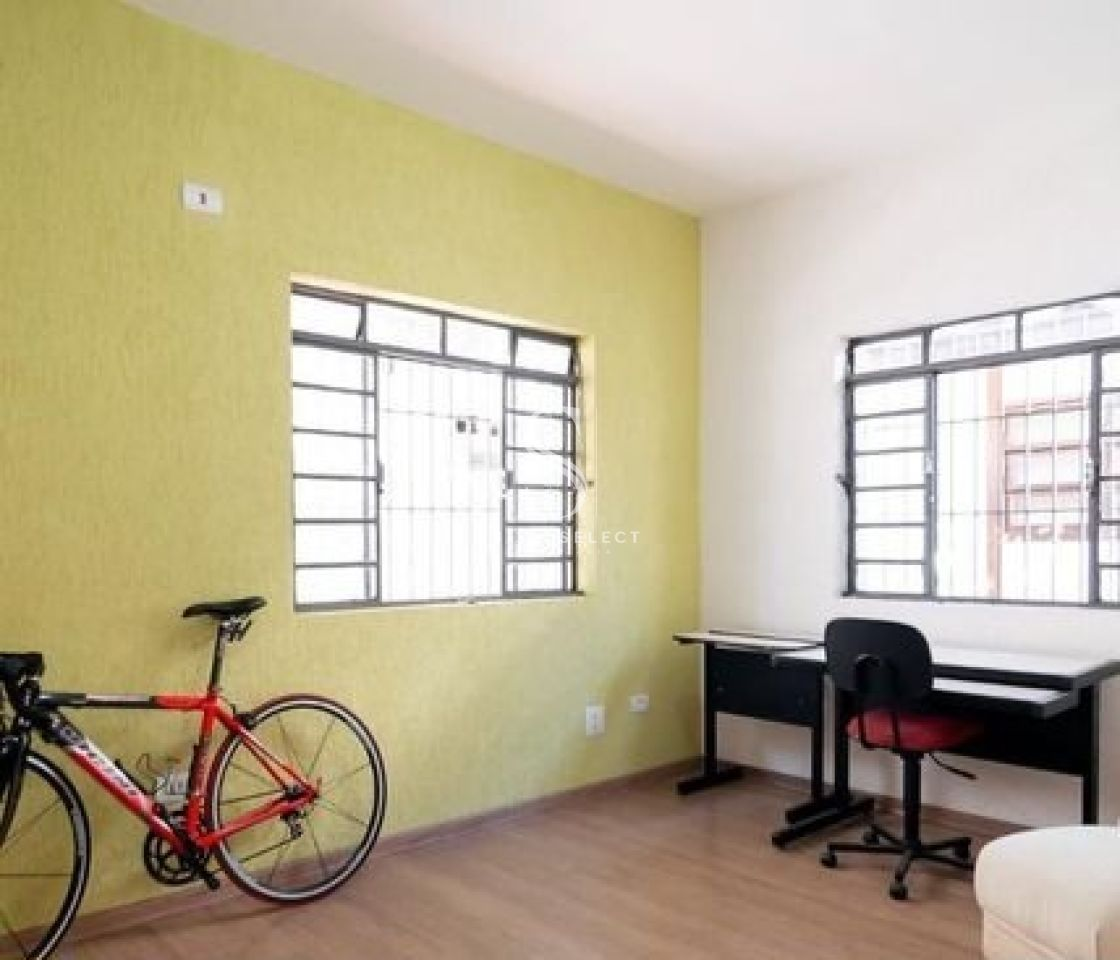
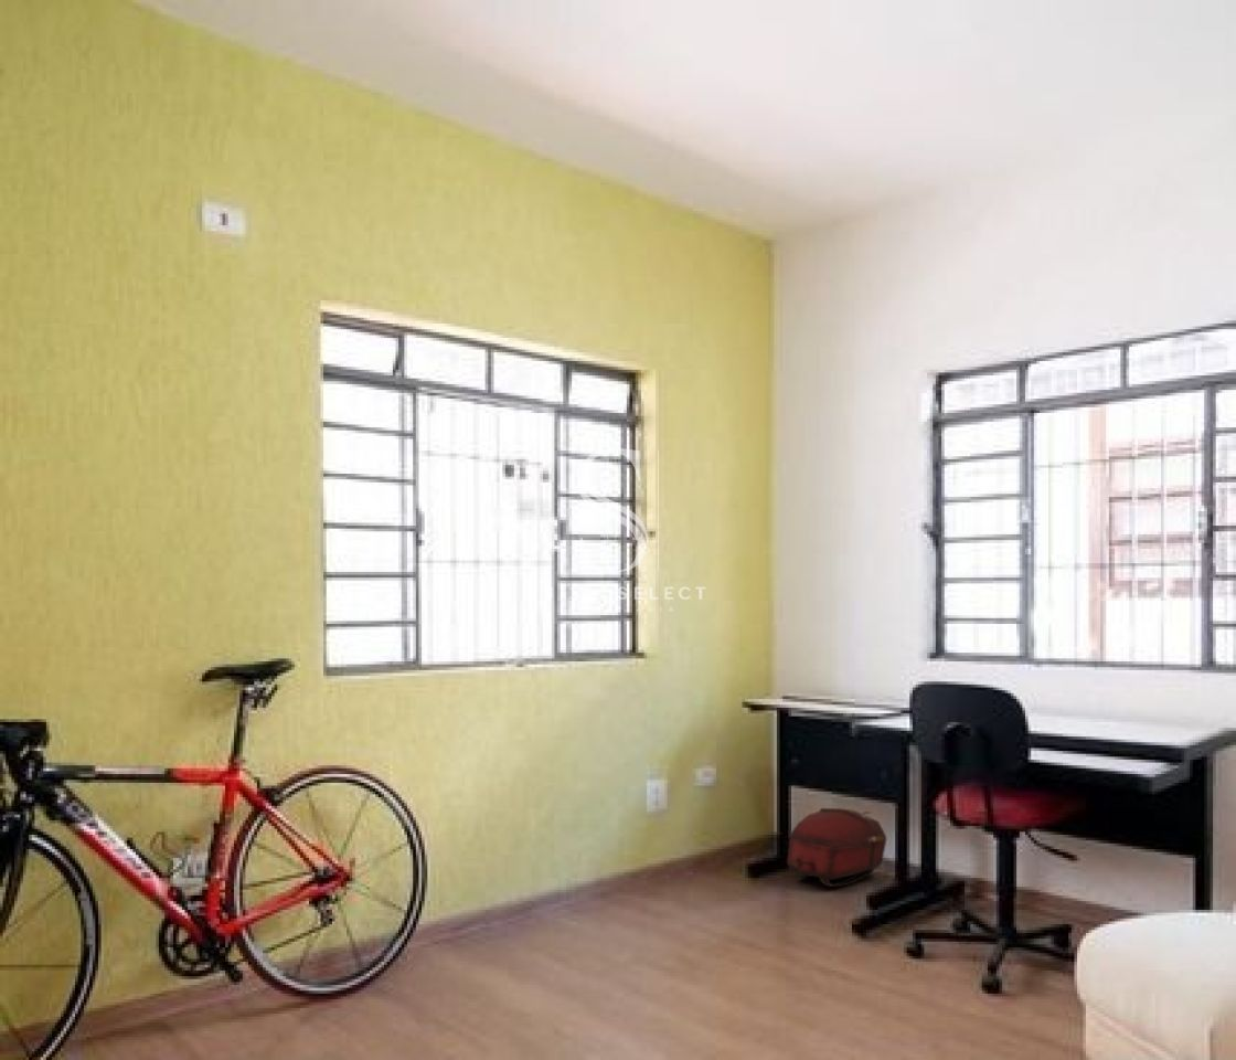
+ backpack [786,807,887,888]
